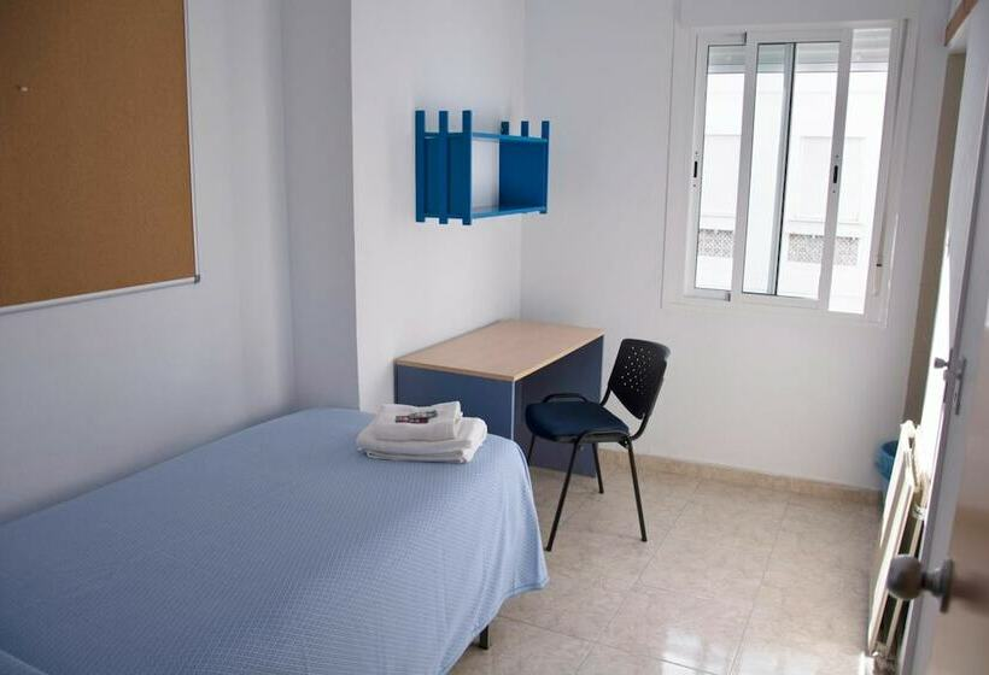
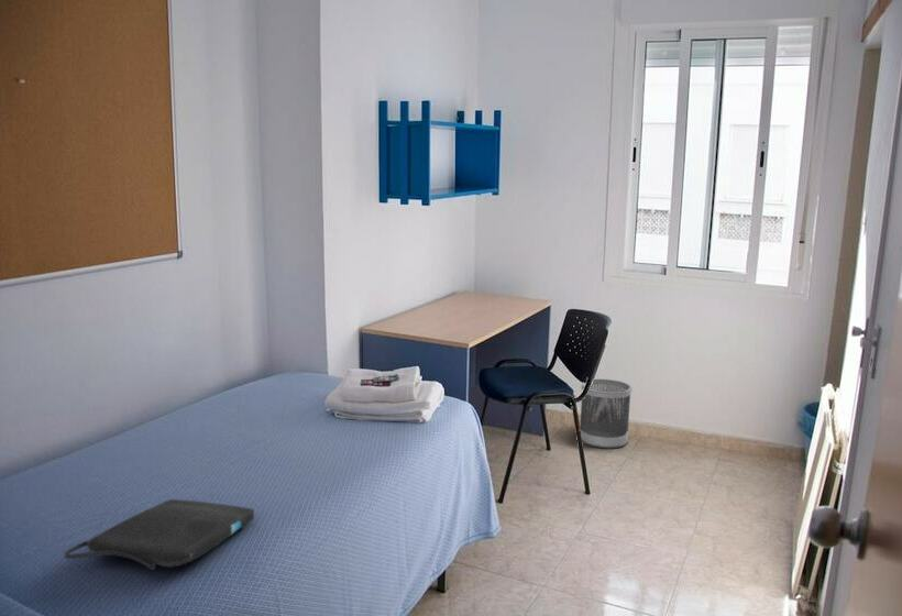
+ wastebasket [579,378,632,450]
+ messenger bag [64,498,255,571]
